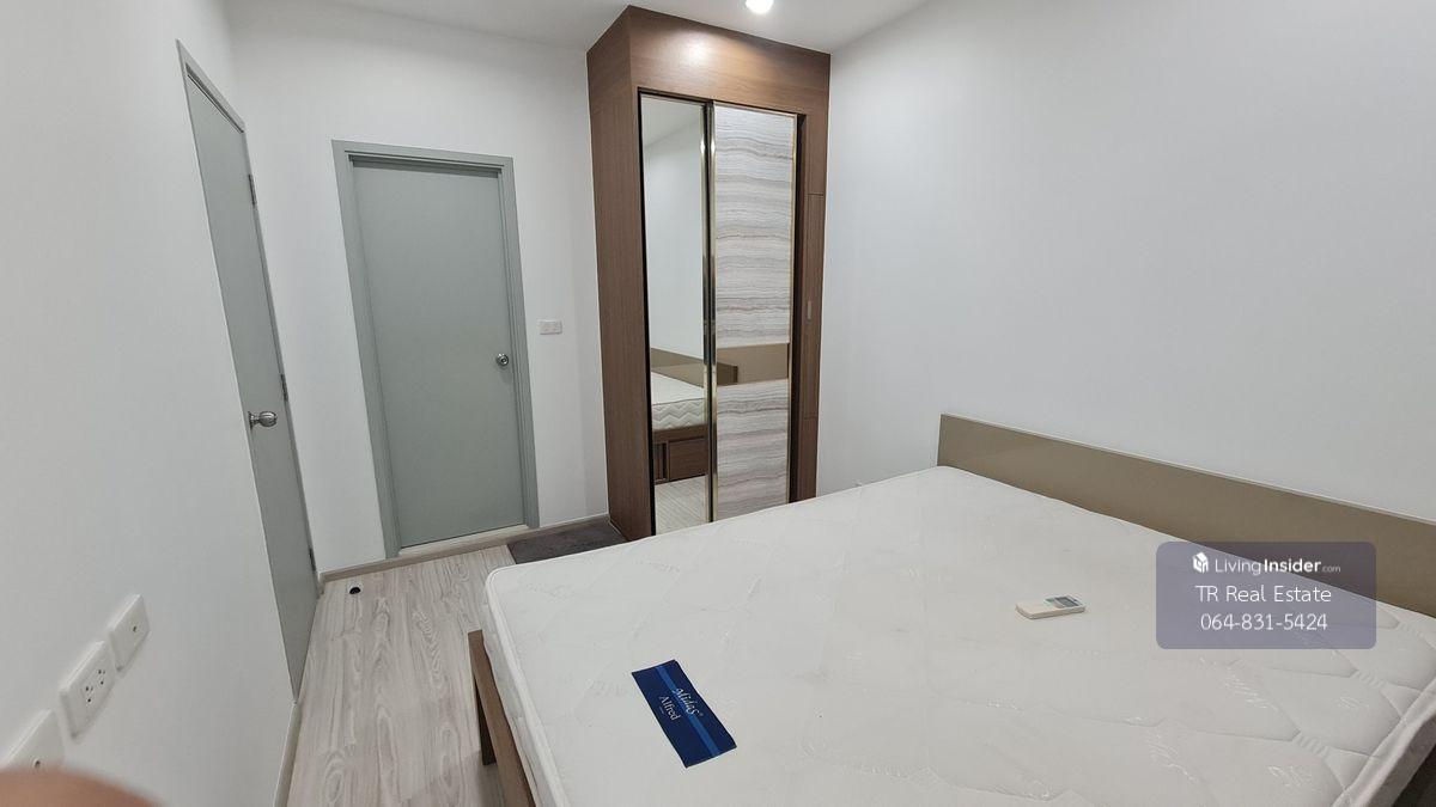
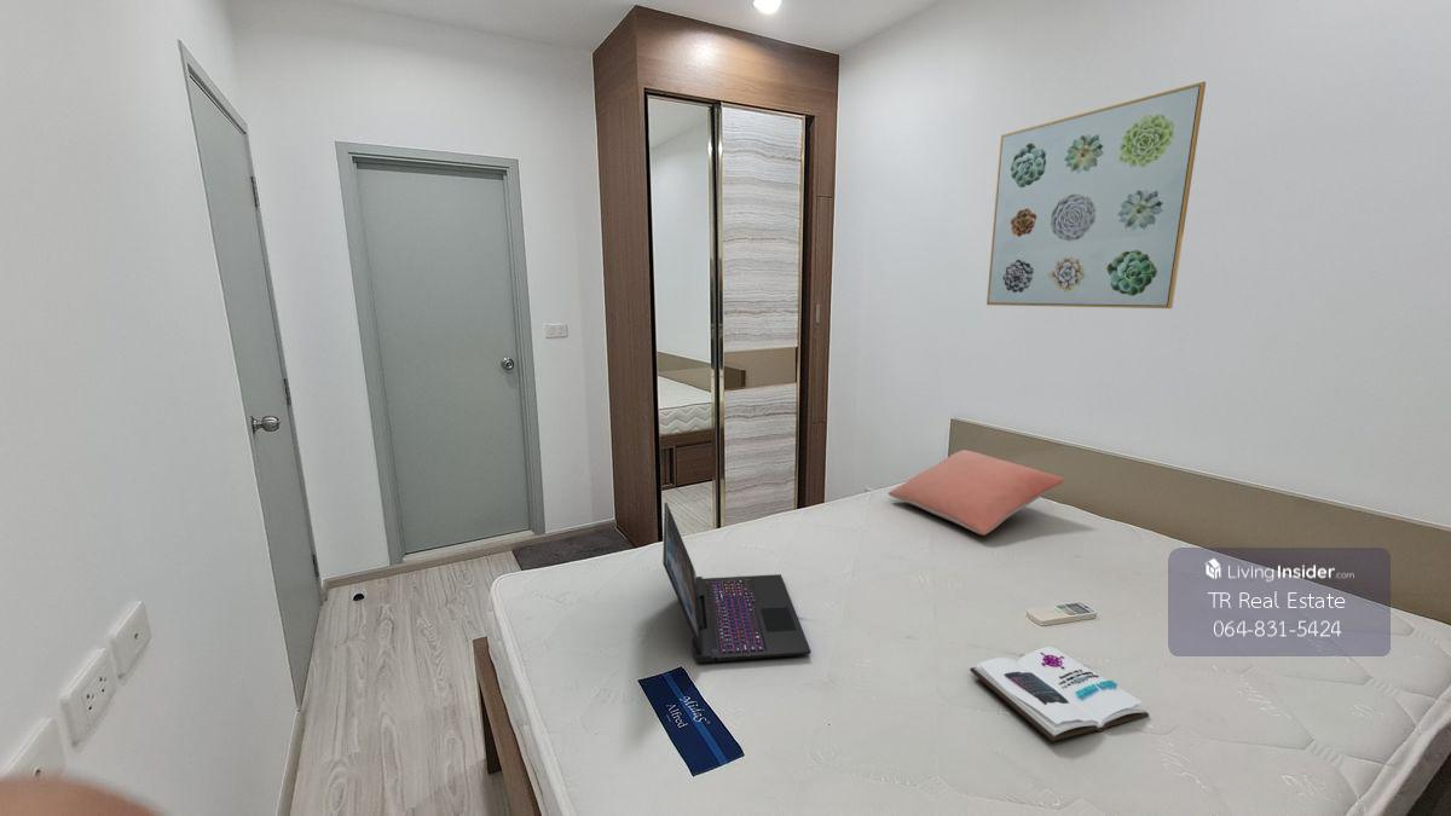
+ laptop [661,502,813,664]
+ pillow [888,448,1066,536]
+ wall art [985,81,1207,309]
+ book [969,646,1150,742]
